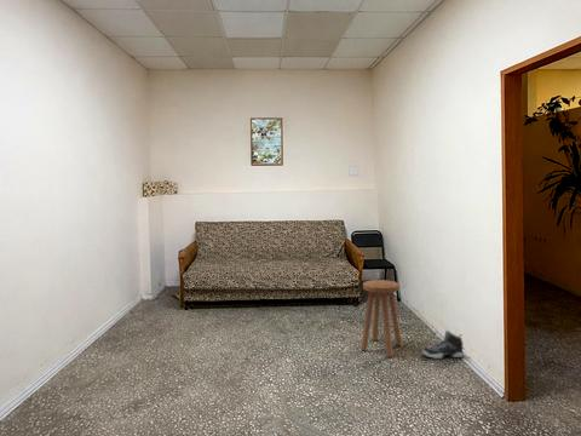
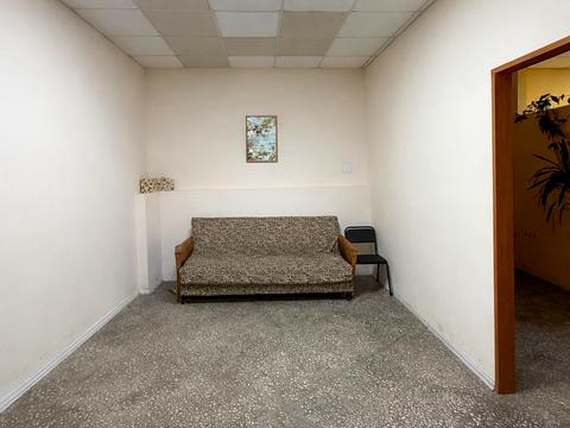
- sneaker [421,329,466,360]
- stool [361,279,403,357]
